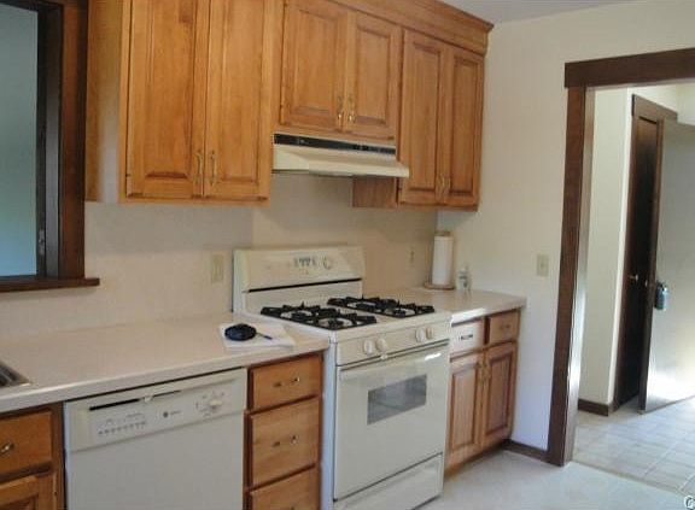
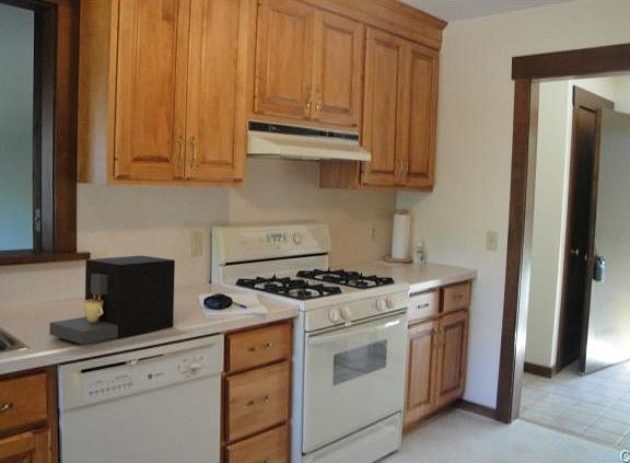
+ coffee maker [48,254,176,346]
